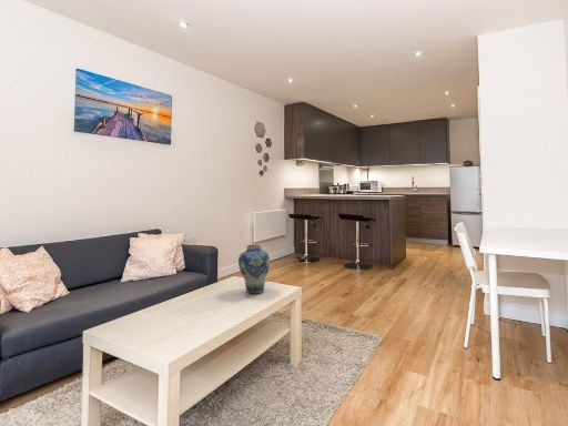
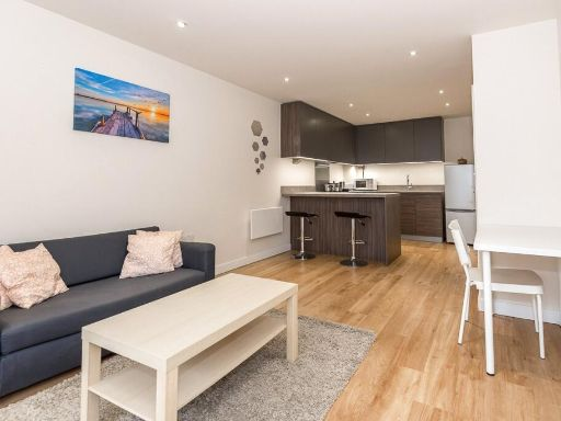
- vase [237,244,271,294]
